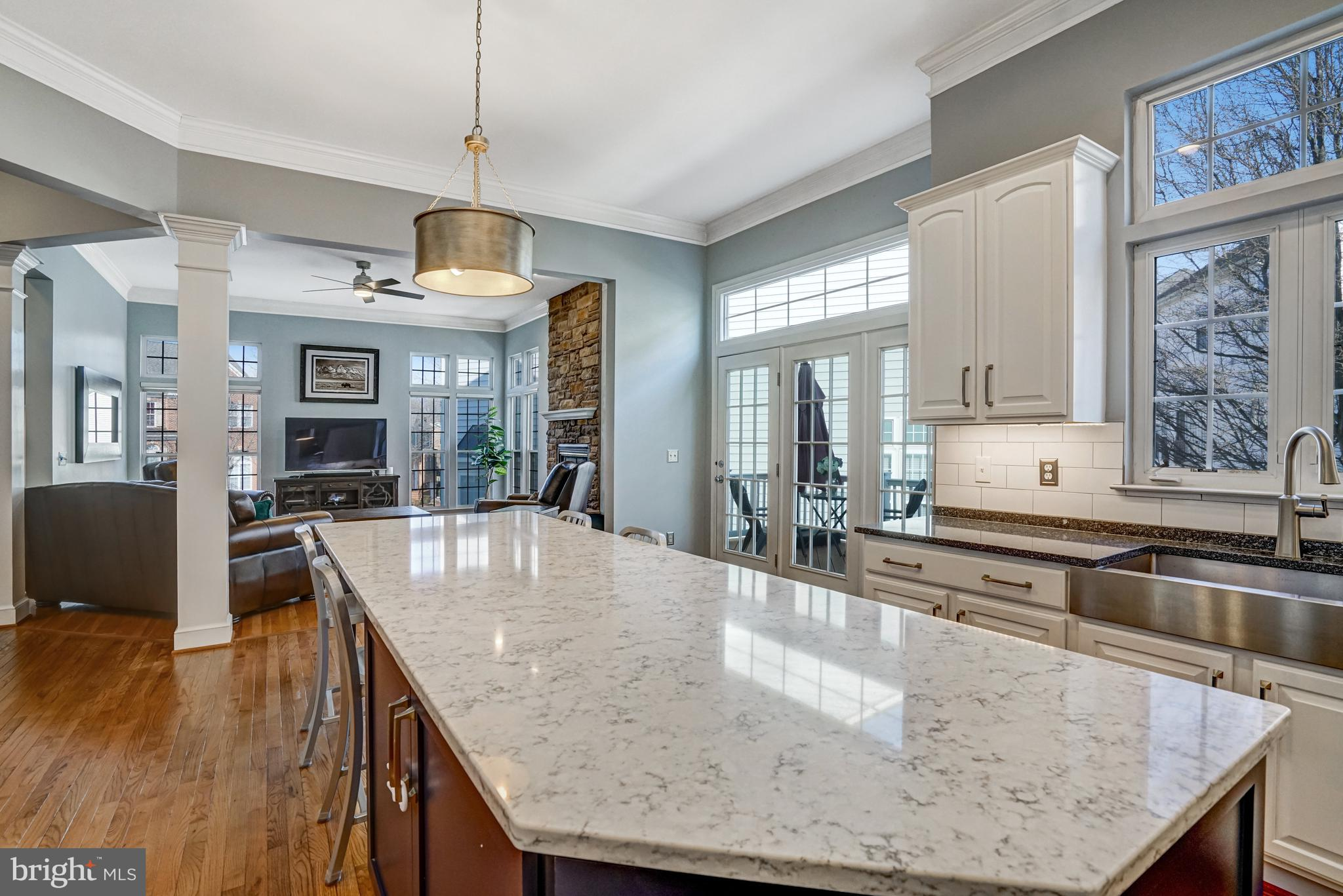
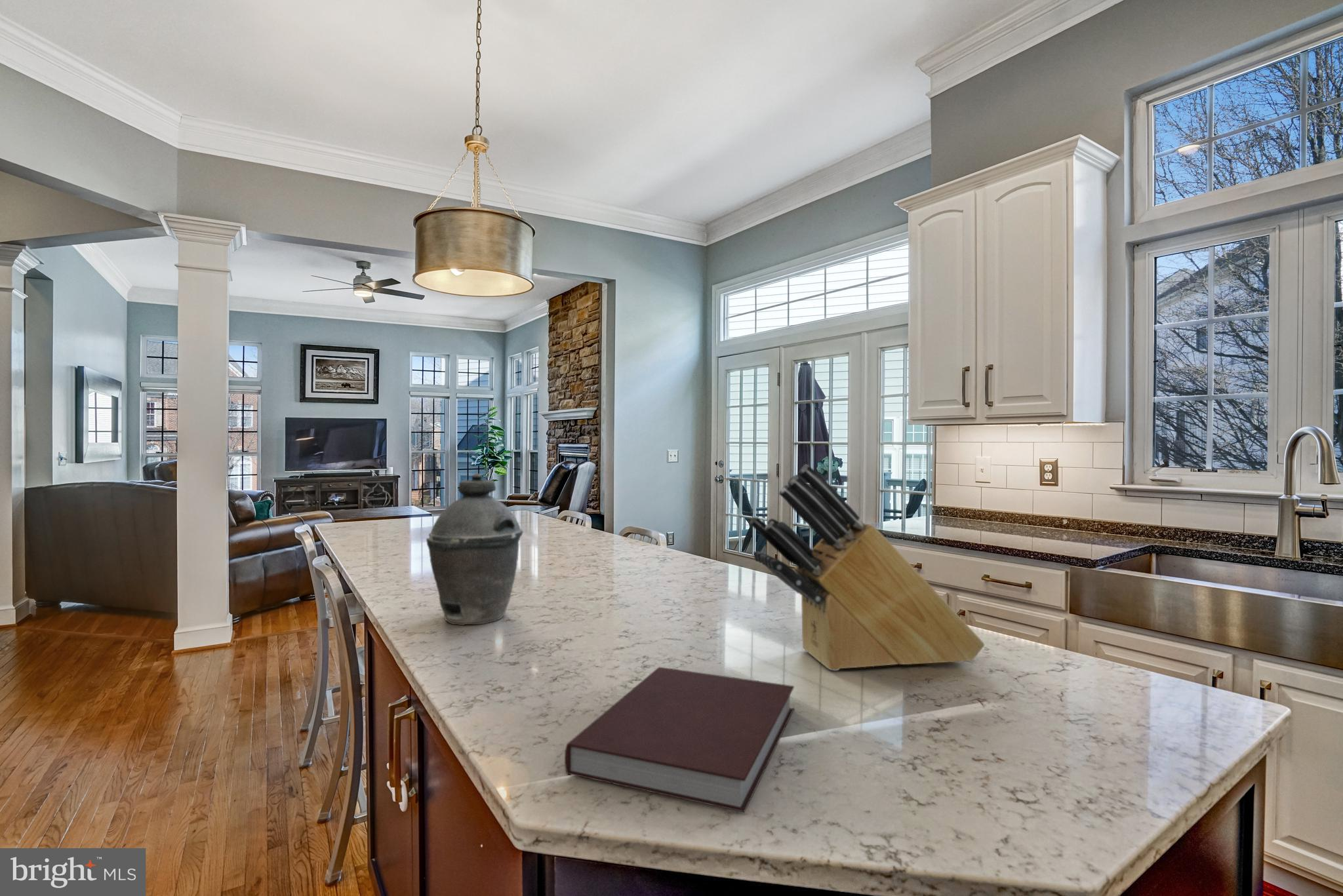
+ kettle [426,473,524,626]
+ knife block [749,464,985,672]
+ notebook [564,667,795,813]
